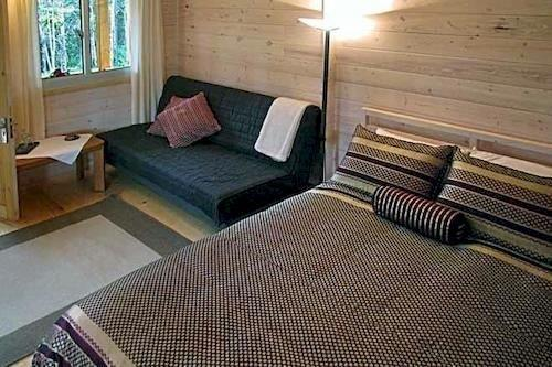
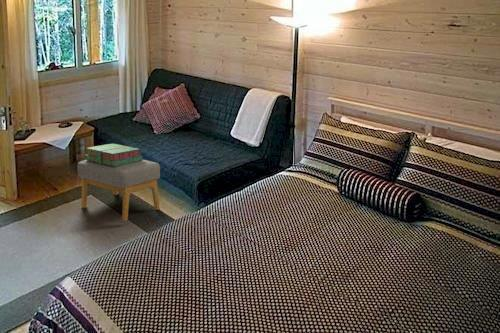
+ footstool [76,159,161,222]
+ stack of books [84,143,144,167]
